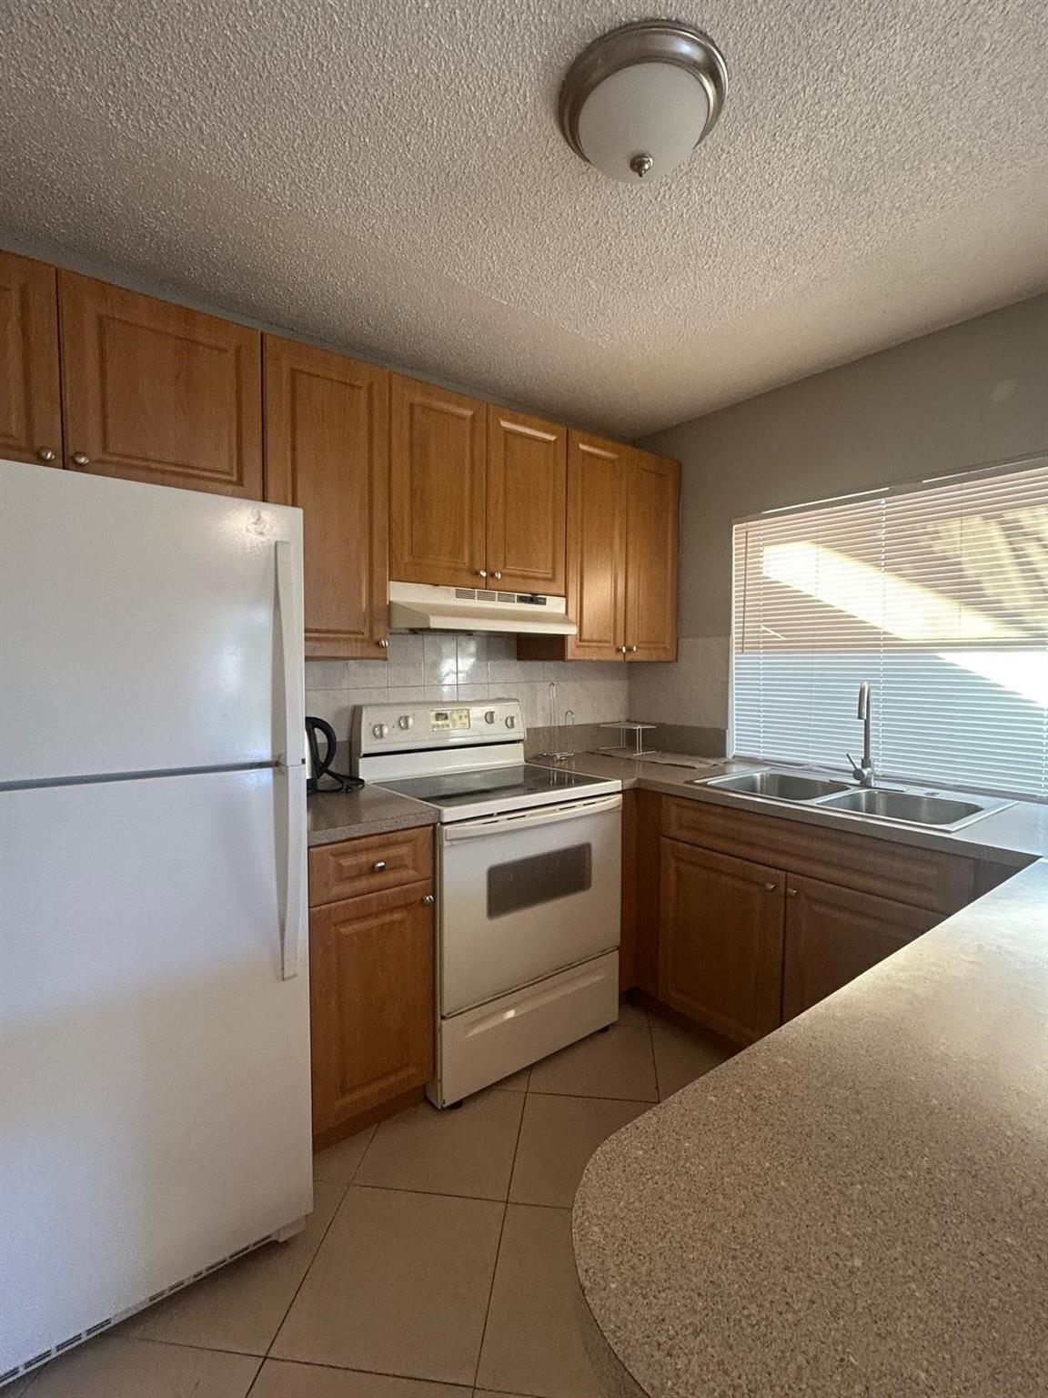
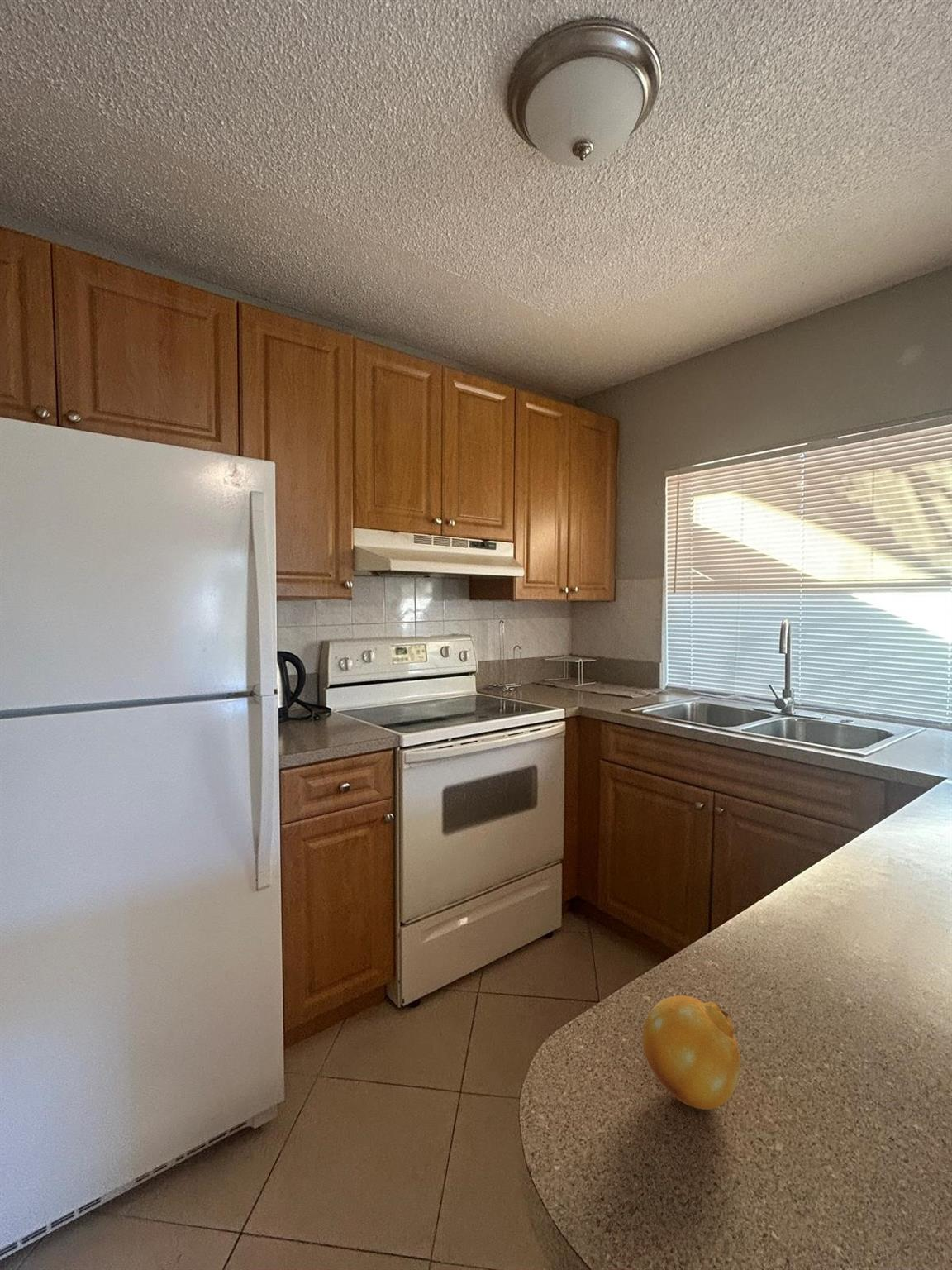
+ fruit [642,995,742,1110]
